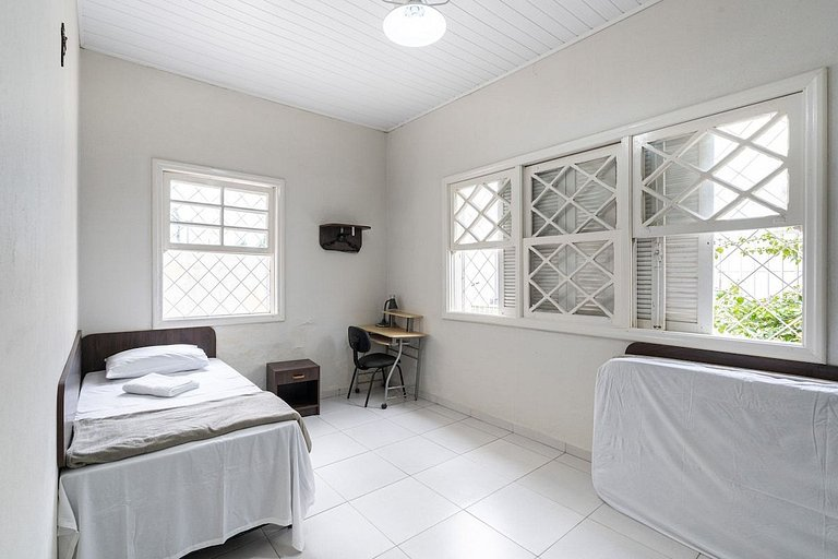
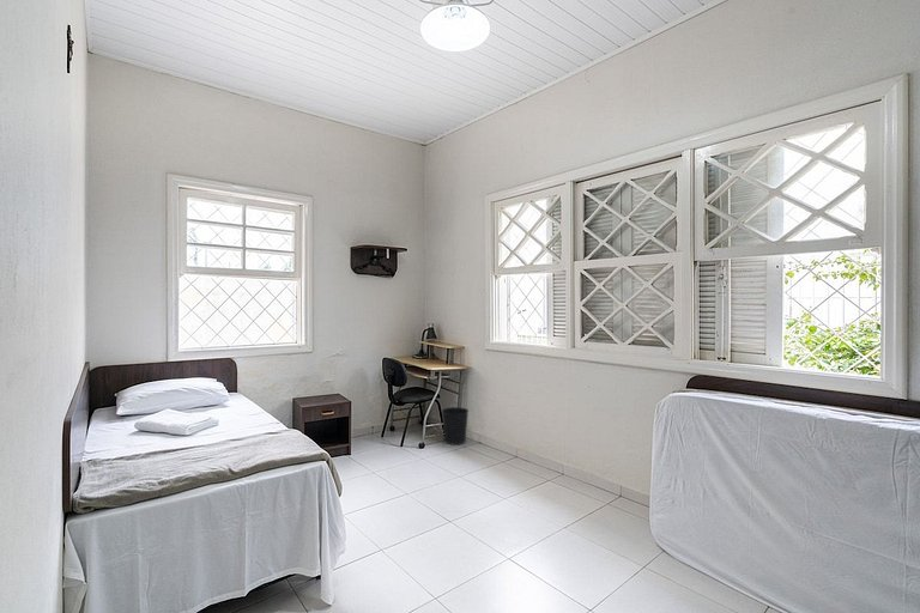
+ wastebasket [441,406,470,447]
